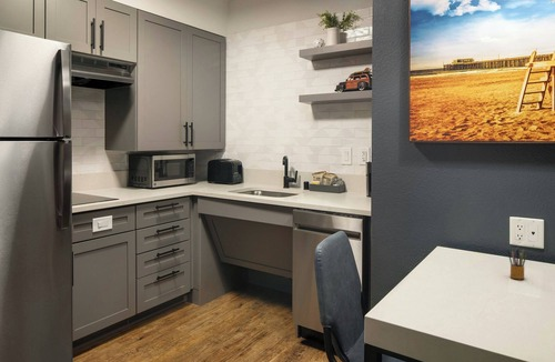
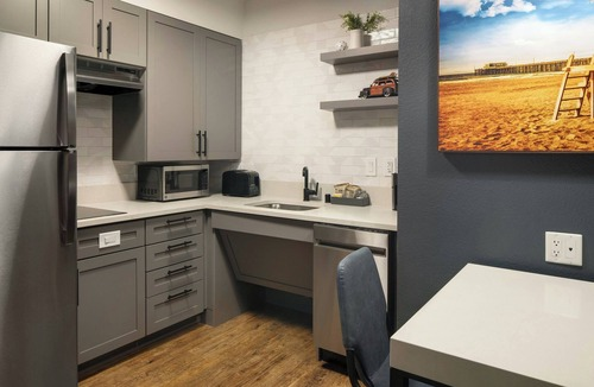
- pencil box [506,245,527,280]
